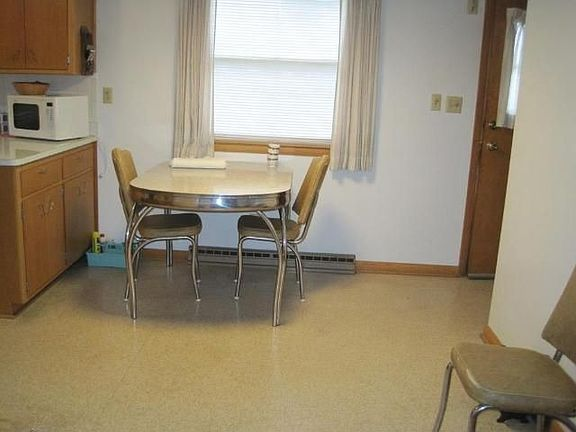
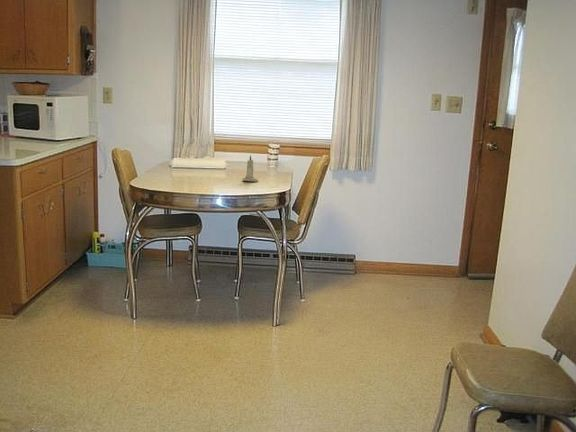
+ candle [241,154,259,183]
